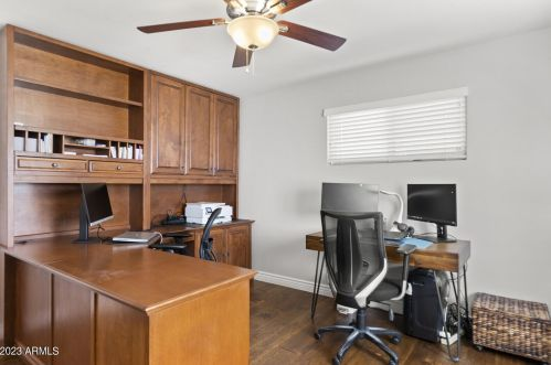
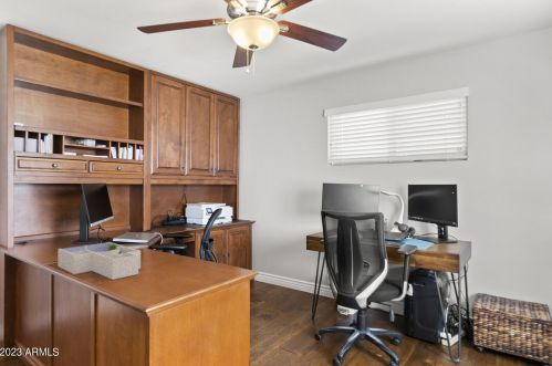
+ desk organizer [56,241,142,281]
